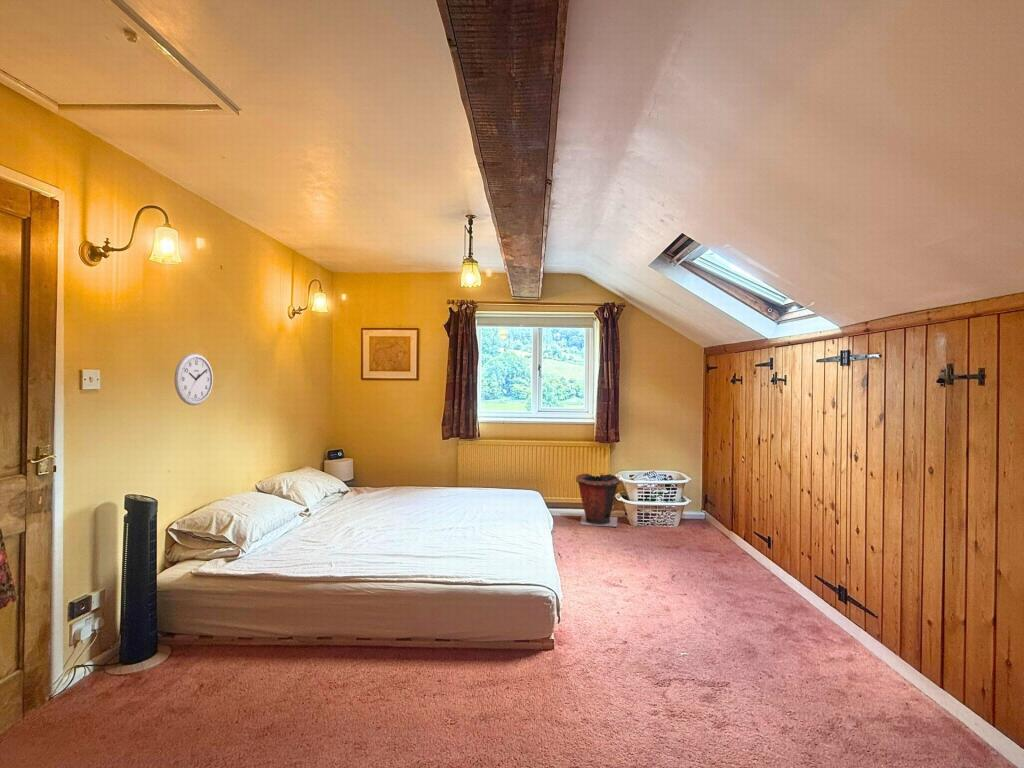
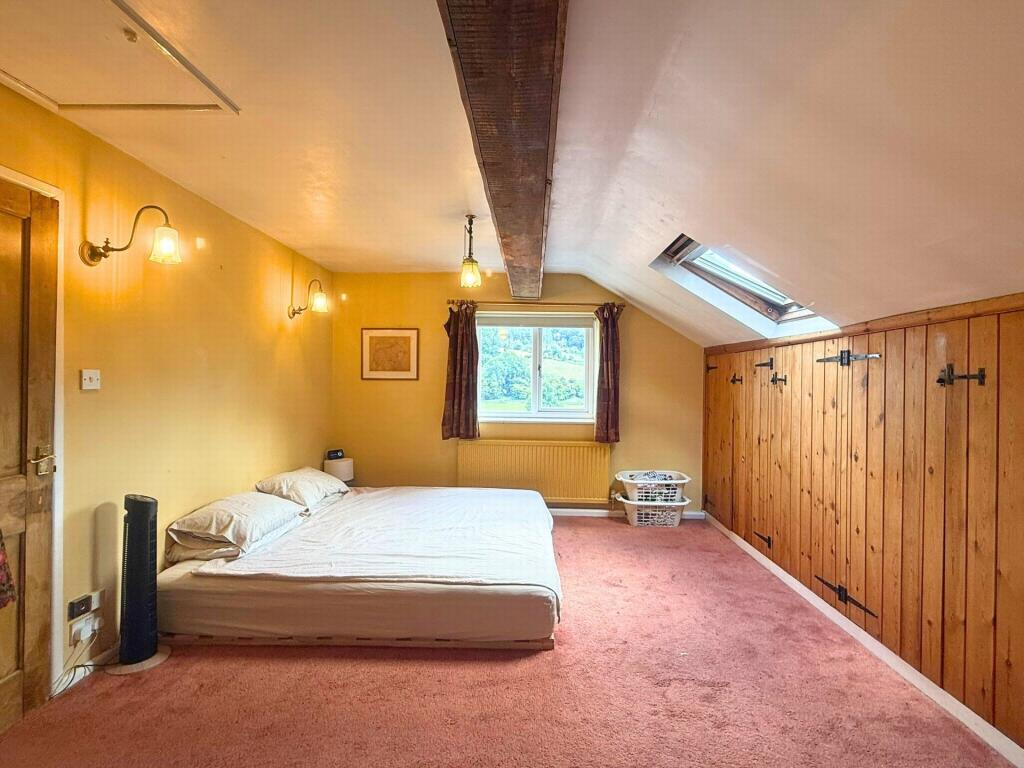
- wall clock [173,352,214,406]
- waste bin [575,472,621,528]
